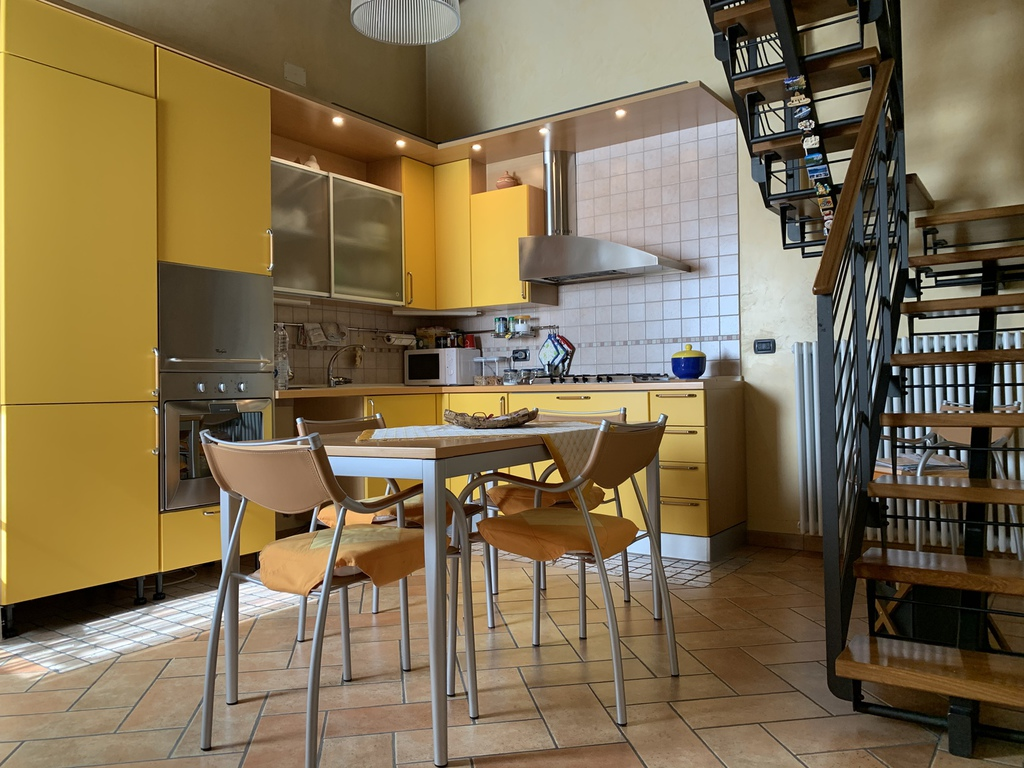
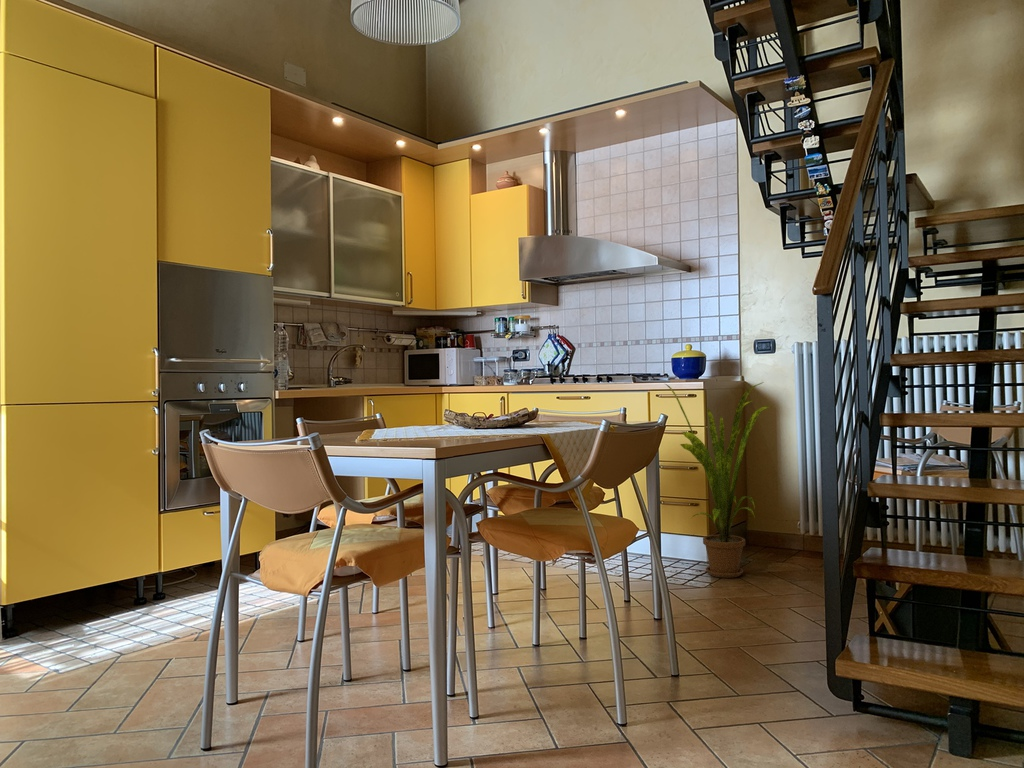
+ house plant [665,381,772,579]
